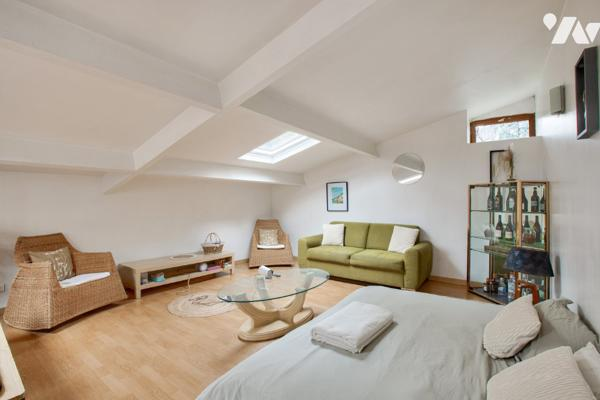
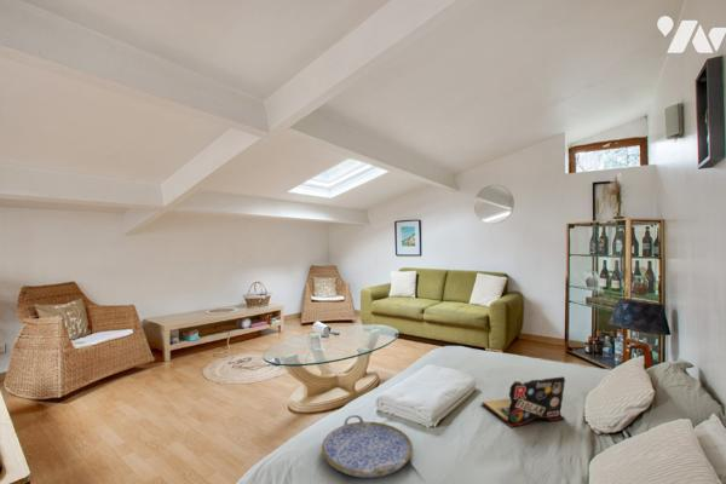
+ serving tray [321,414,414,479]
+ laptop [480,375,566,428]
